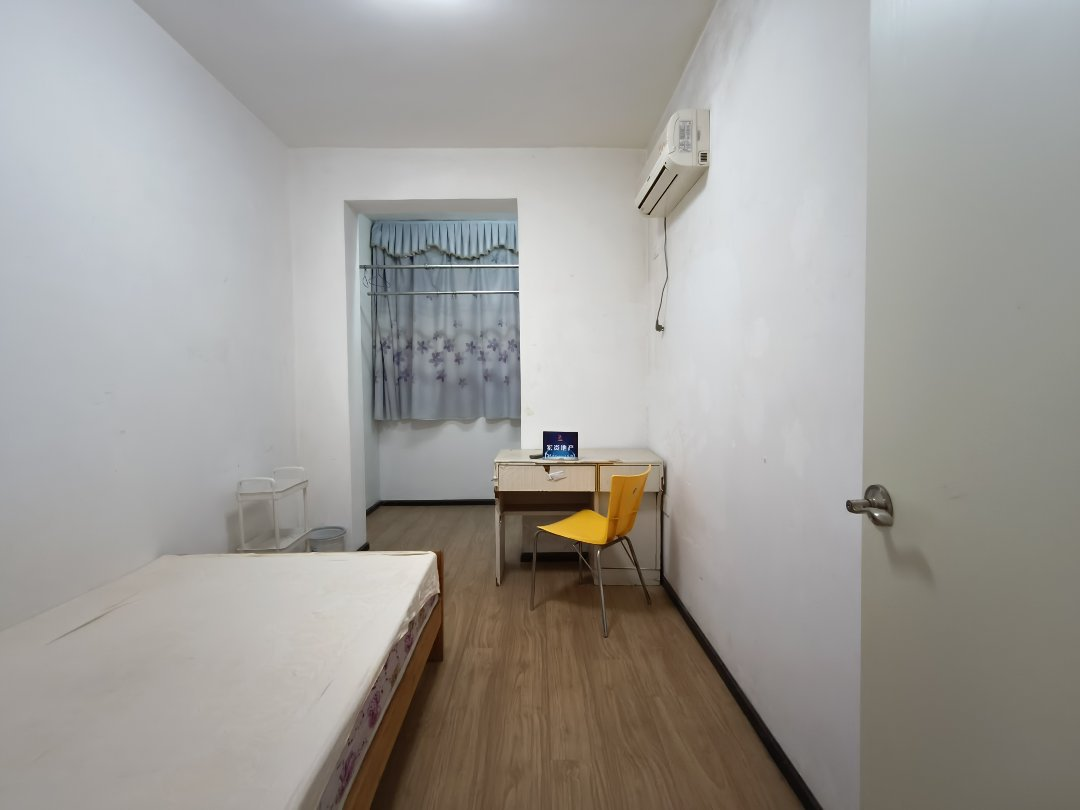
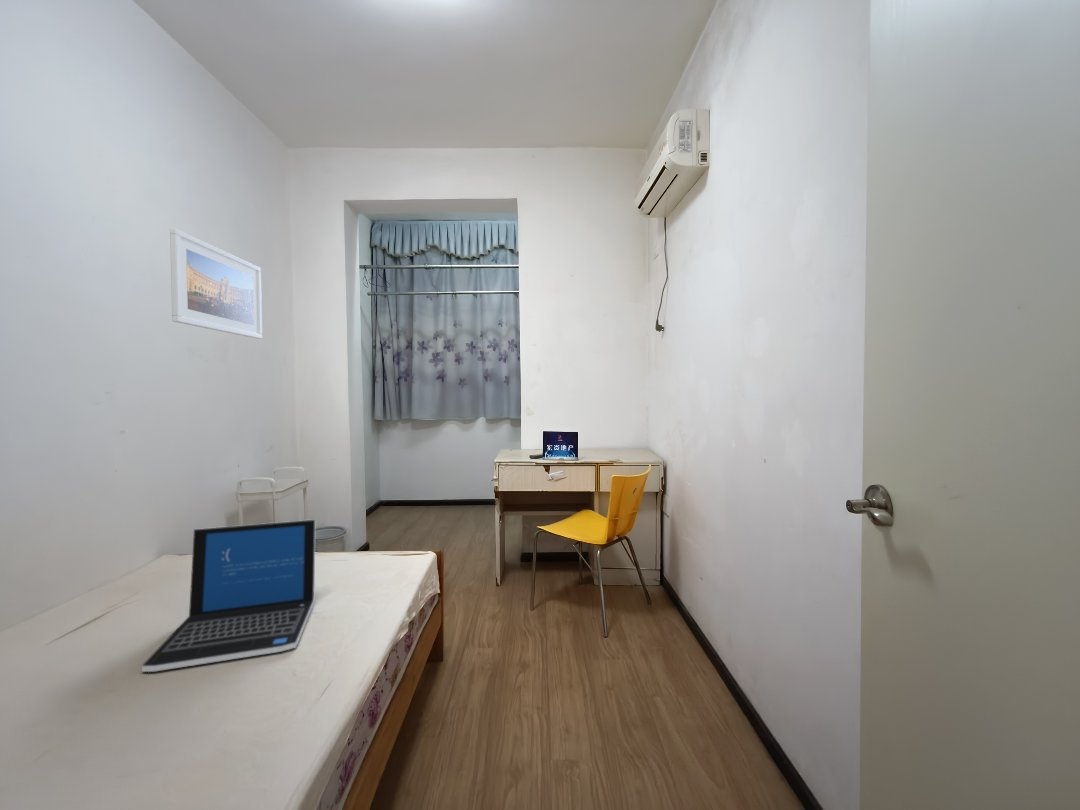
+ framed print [169,227,263,340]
+ laptop [141,518,317,673]
